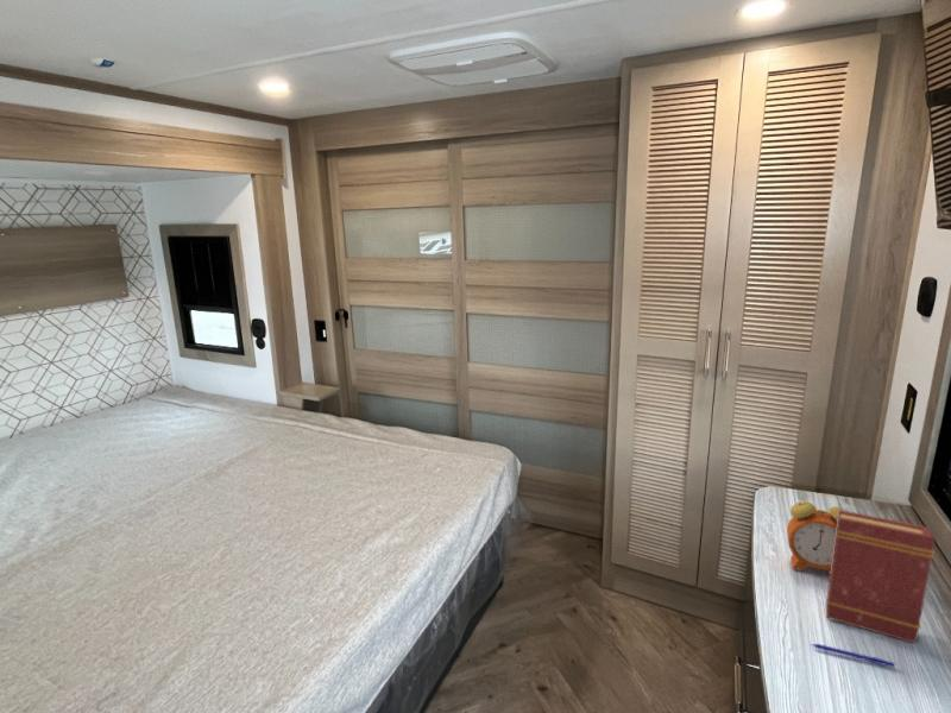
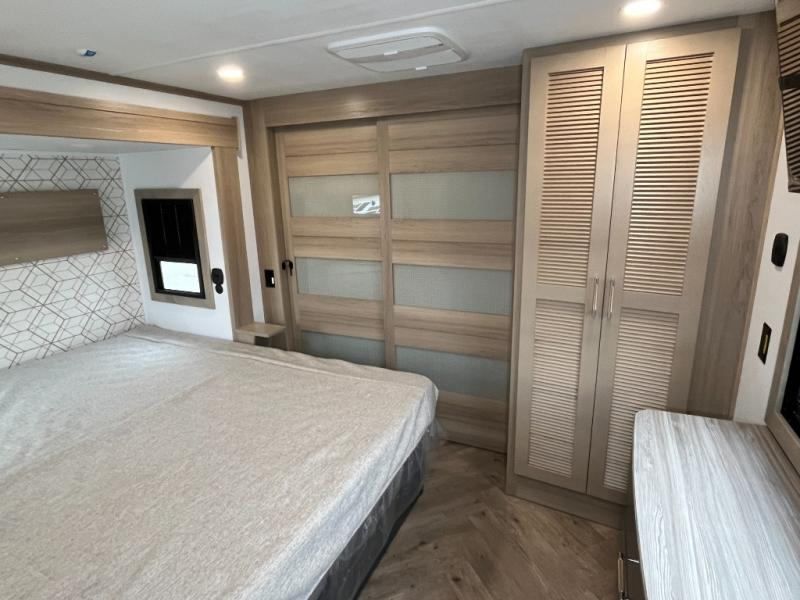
- alarm clock [786,491,849,575]
- pen [810,643,896,668]
- book [825,509,936,644]
